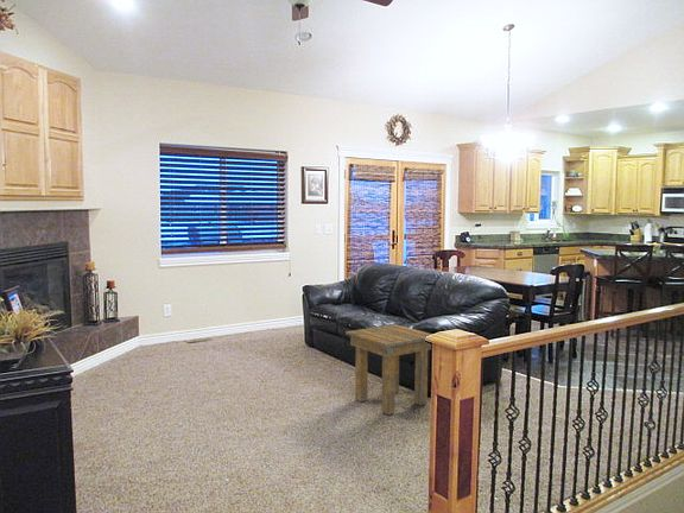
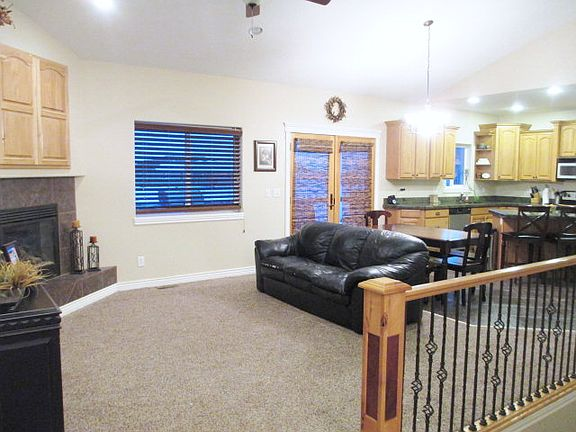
- side table [344,323,432,416]
